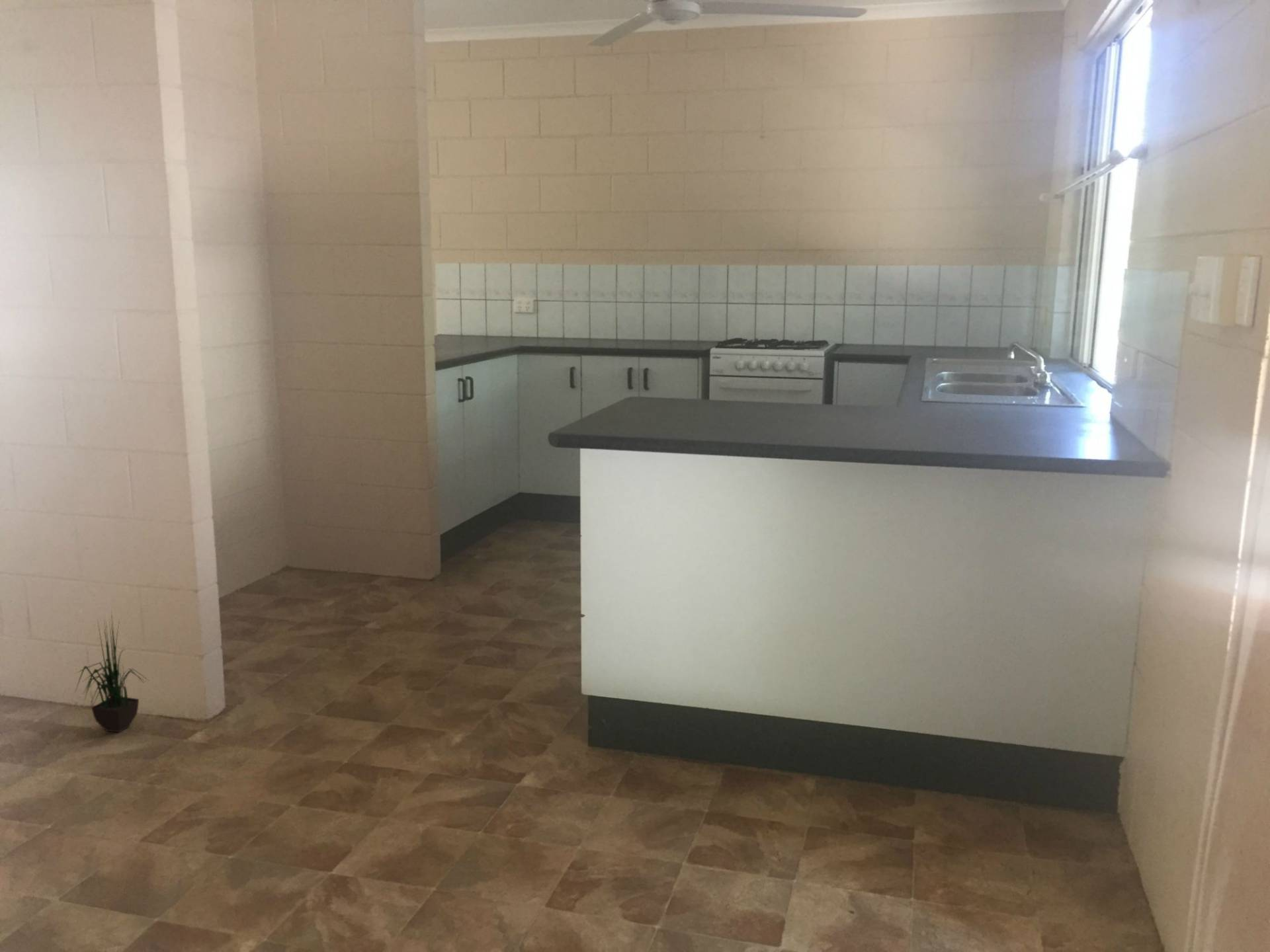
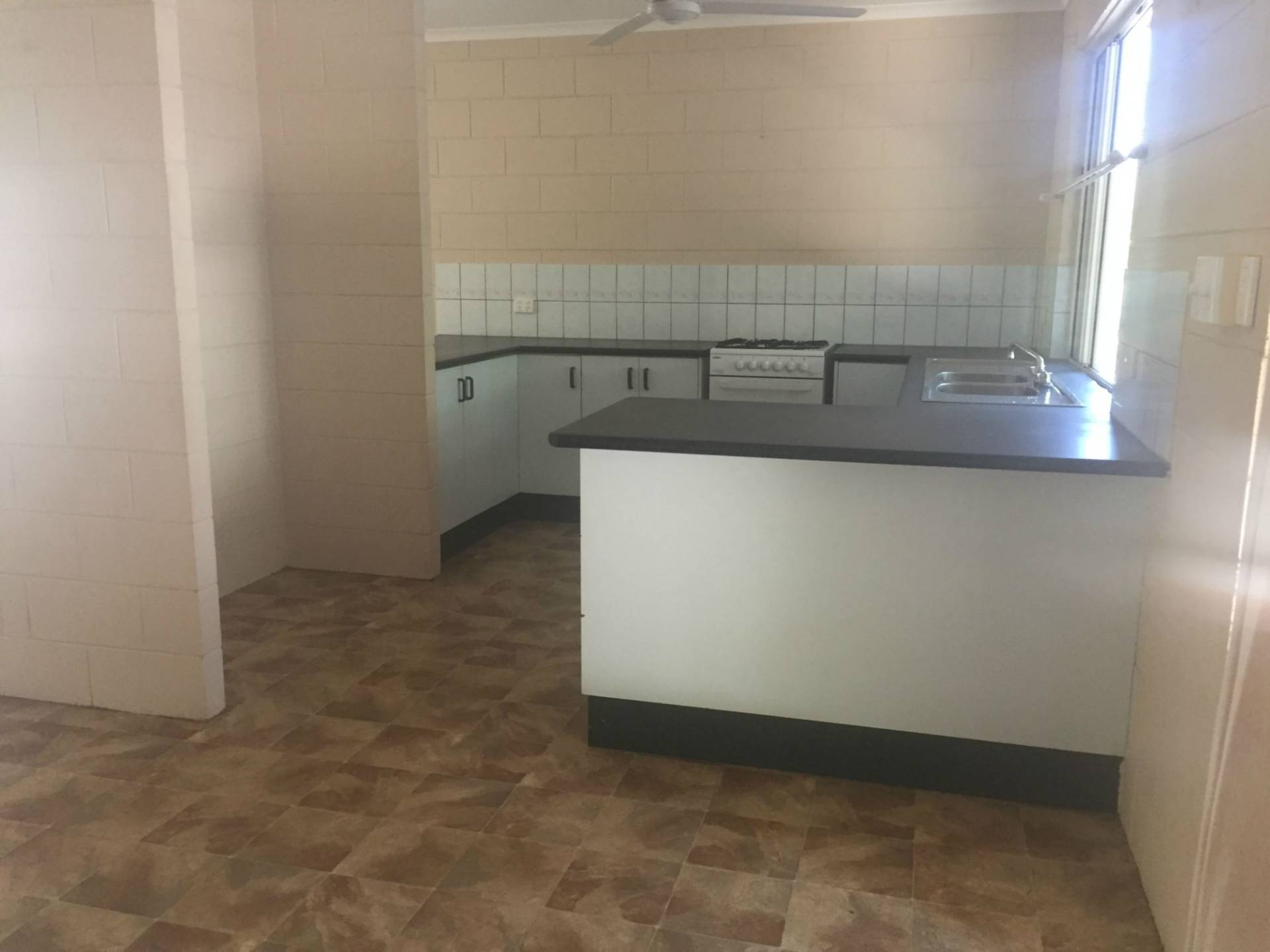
- potted plant [75,611,151,733]
